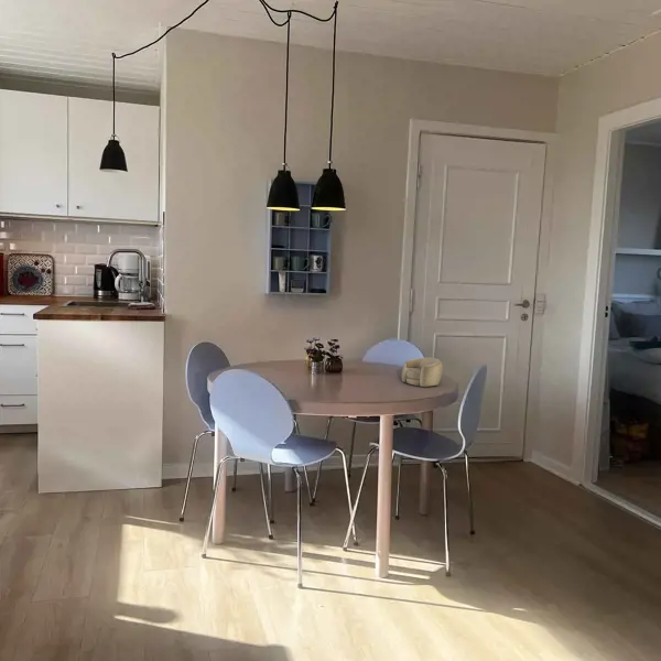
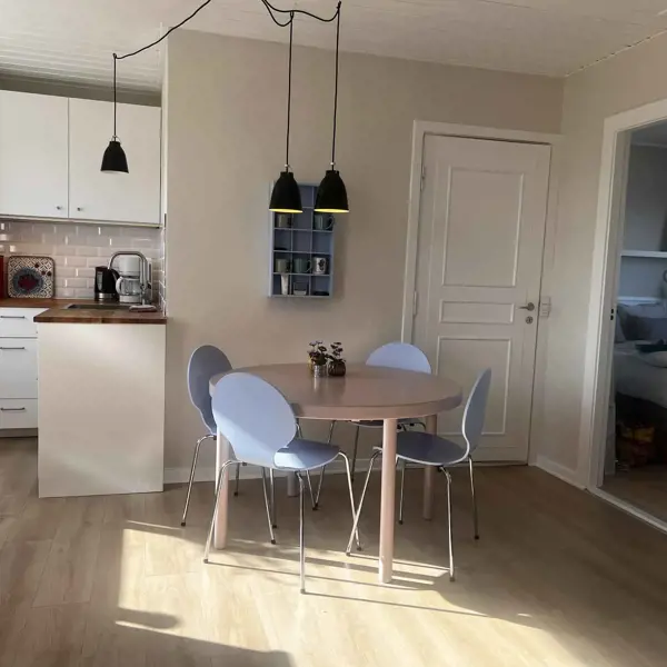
- decorative bowl [401,357,444,388]
